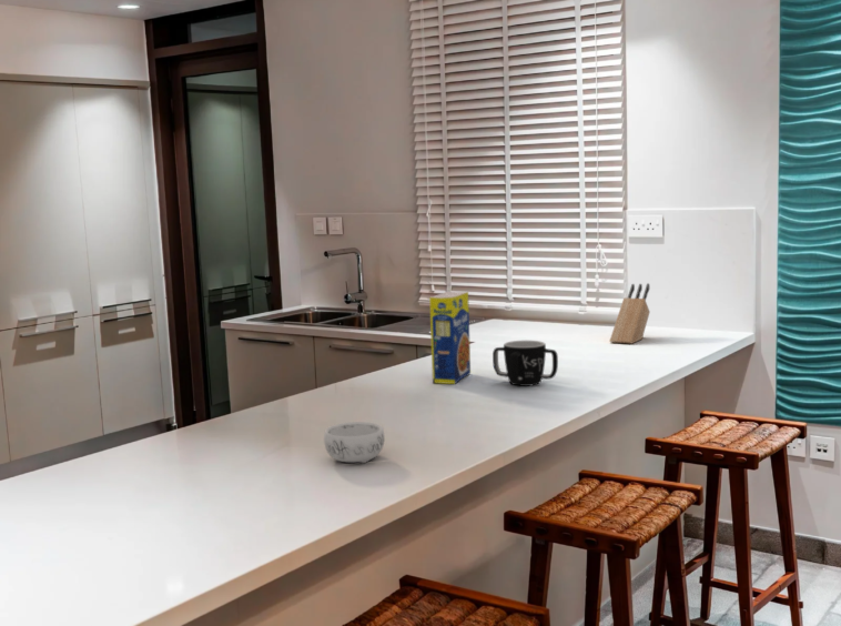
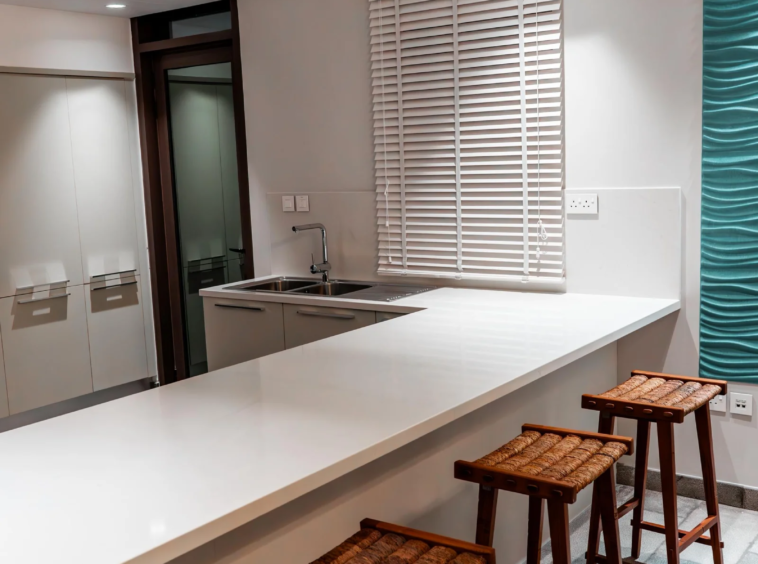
- legume [428,291,472,385]
- mug [492,340,559,387]
- knife block [609,282,651,345]
- decorative bowl [323,421,386,464]
